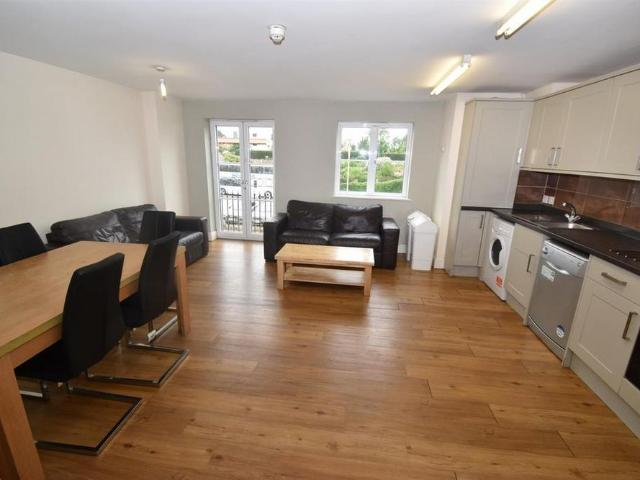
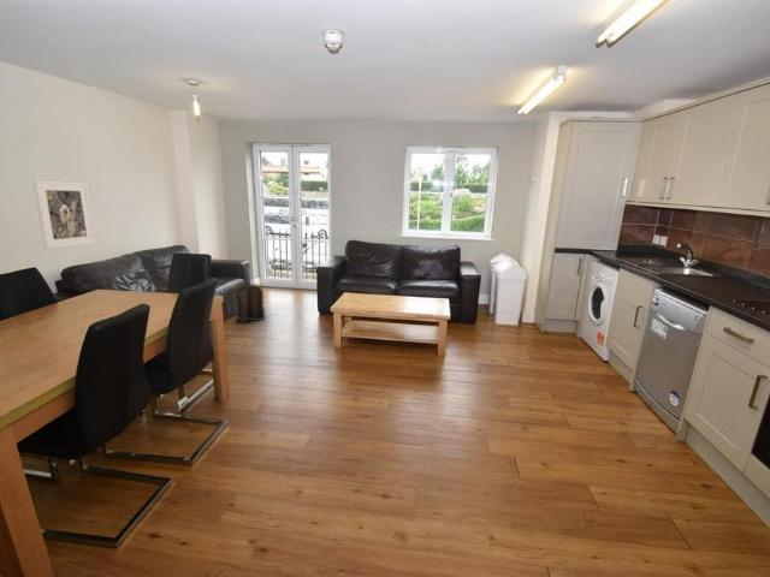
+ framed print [31,179,96,250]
+ backpack [232,282,266,323]
